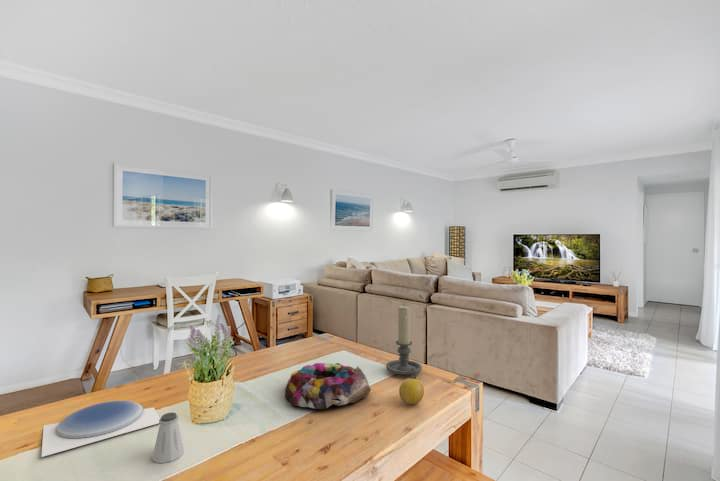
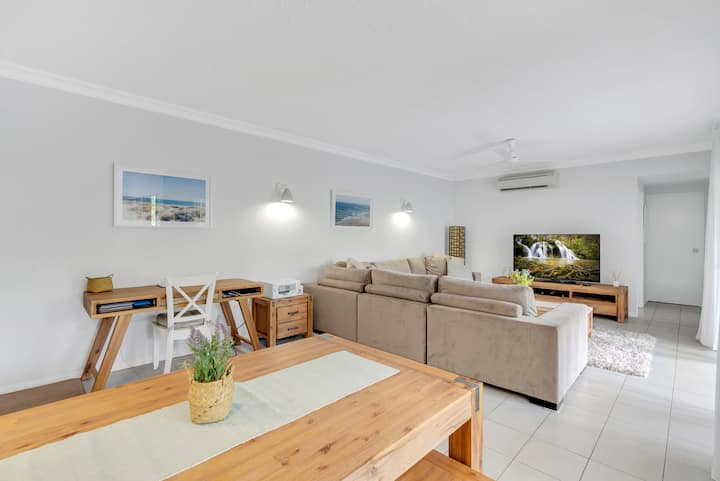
- fruit [398,377,425,405]
- candle holder [385,304,423,379]
- plate [41,400,161,458]
- saltshaker [151,411,185,464]
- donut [284,362,372,410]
